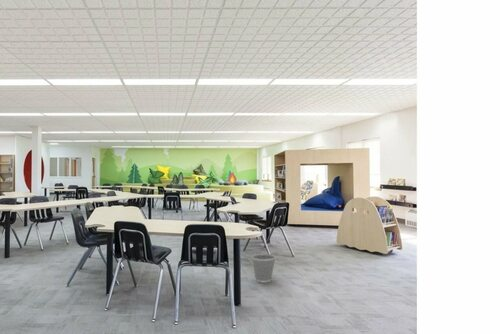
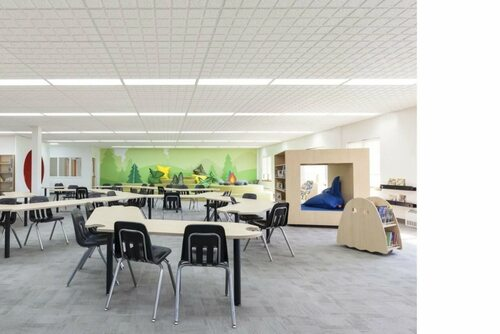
- wastebasket [251,252,276,284]
